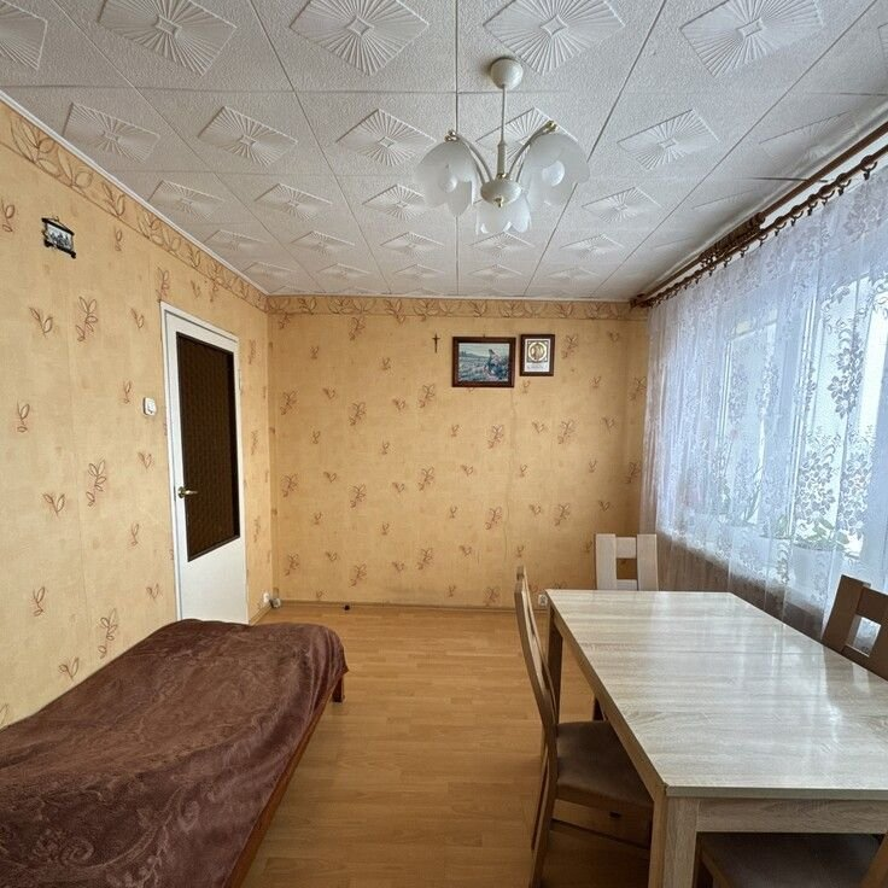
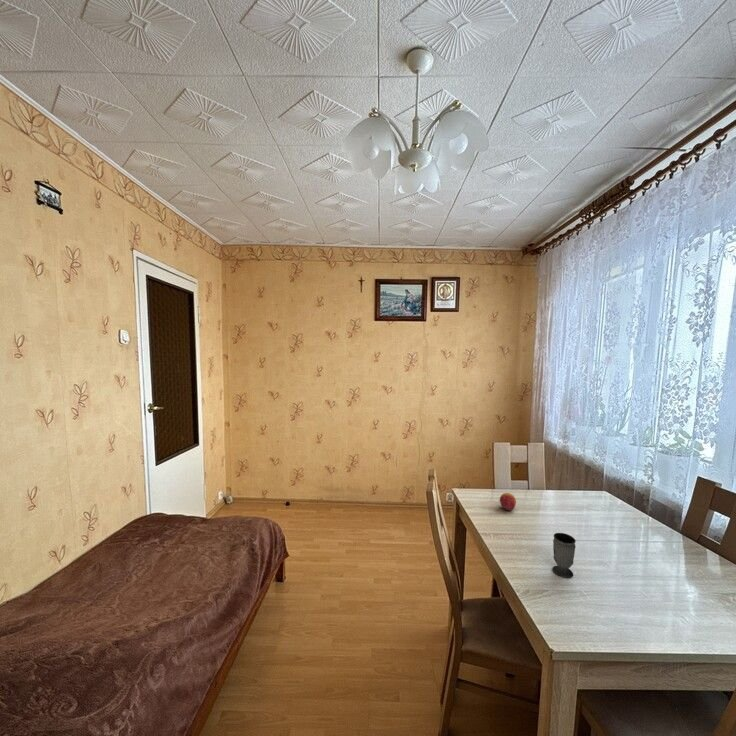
+ cup [551,532,577,579]
+ fruit [499,492,517,512]
